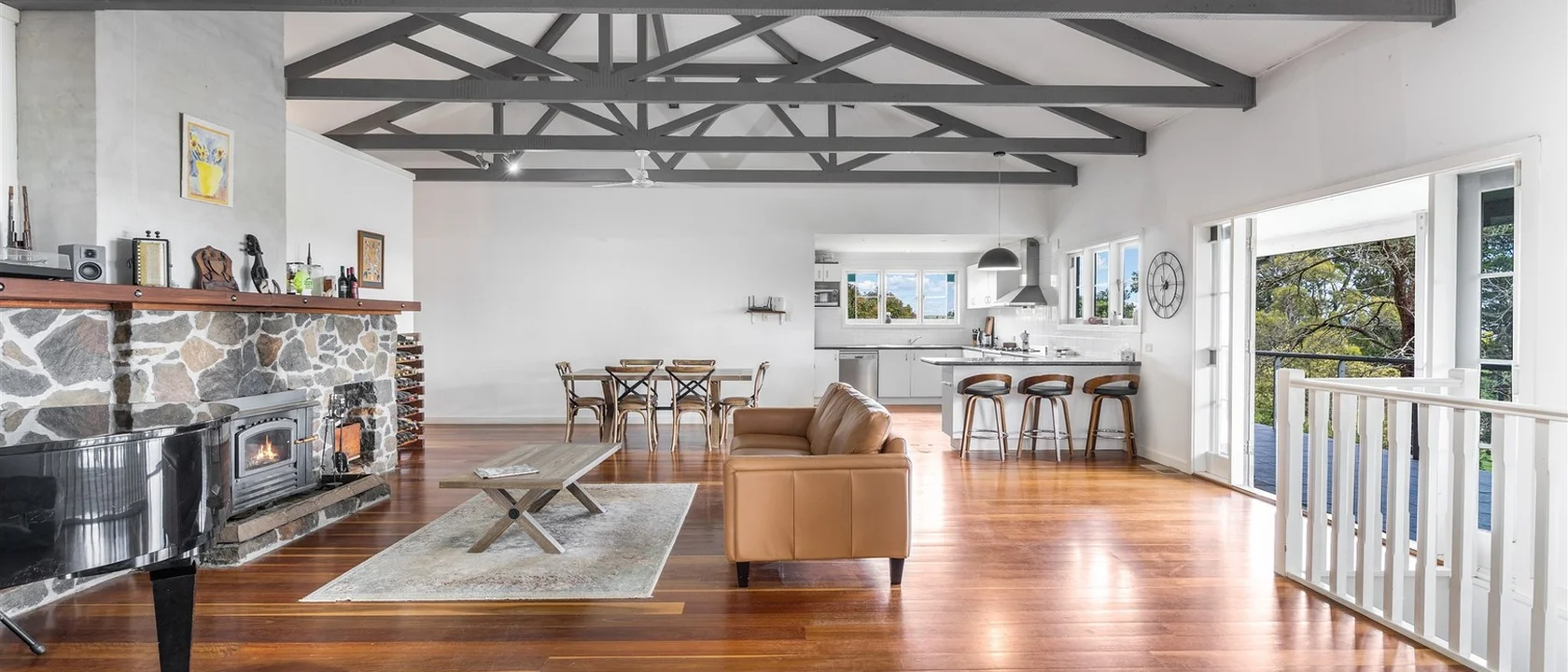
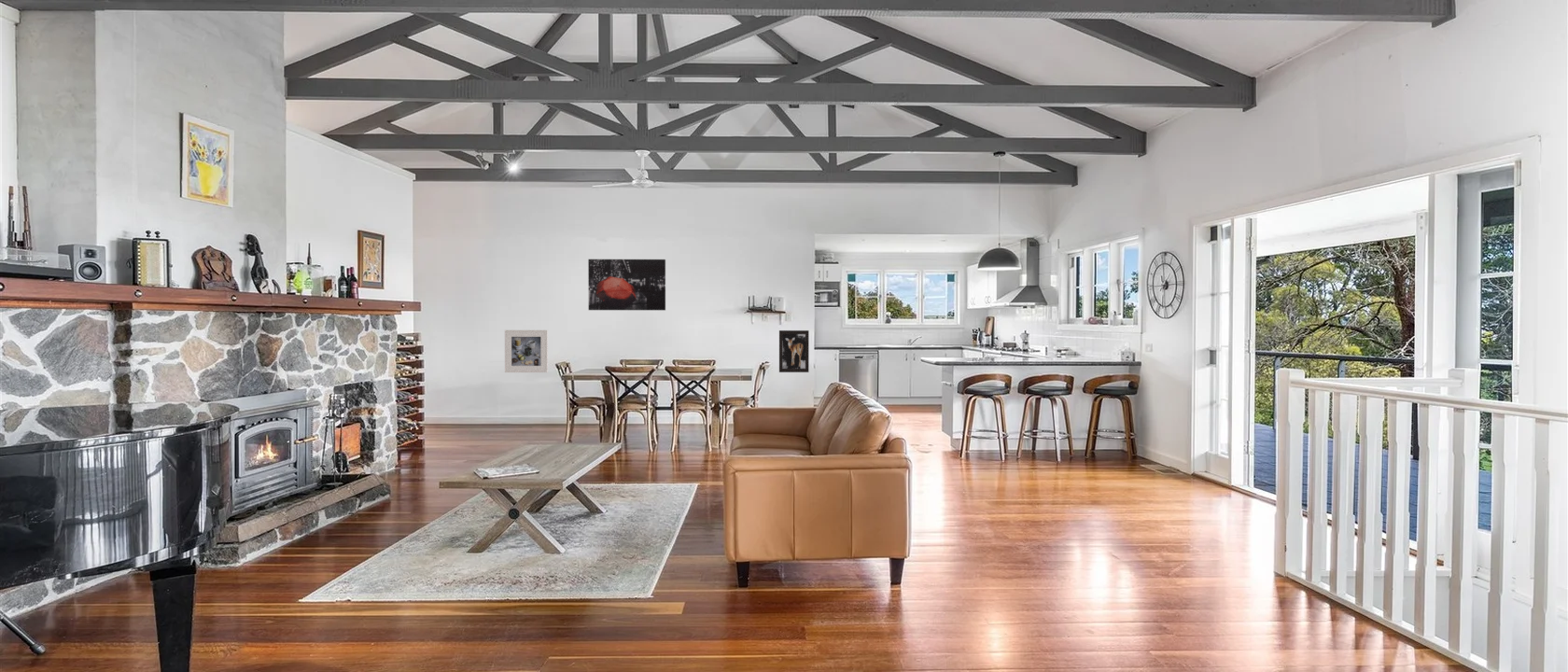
+ wall art [587,259,666,311]
+ wall art [778,329,810,373]
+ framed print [504,329,549,373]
